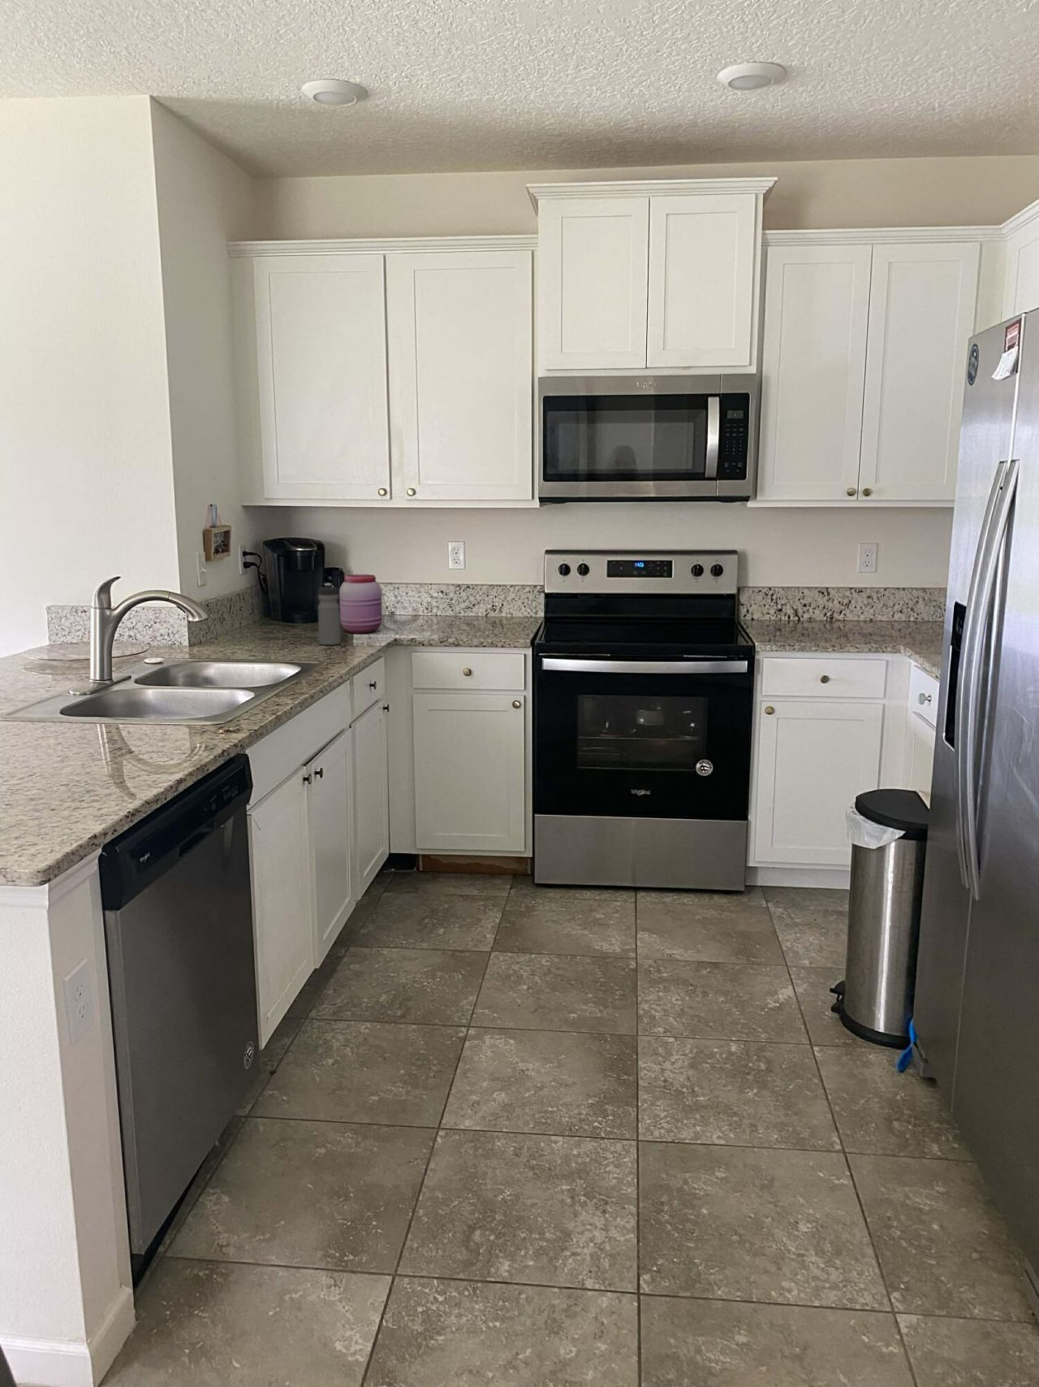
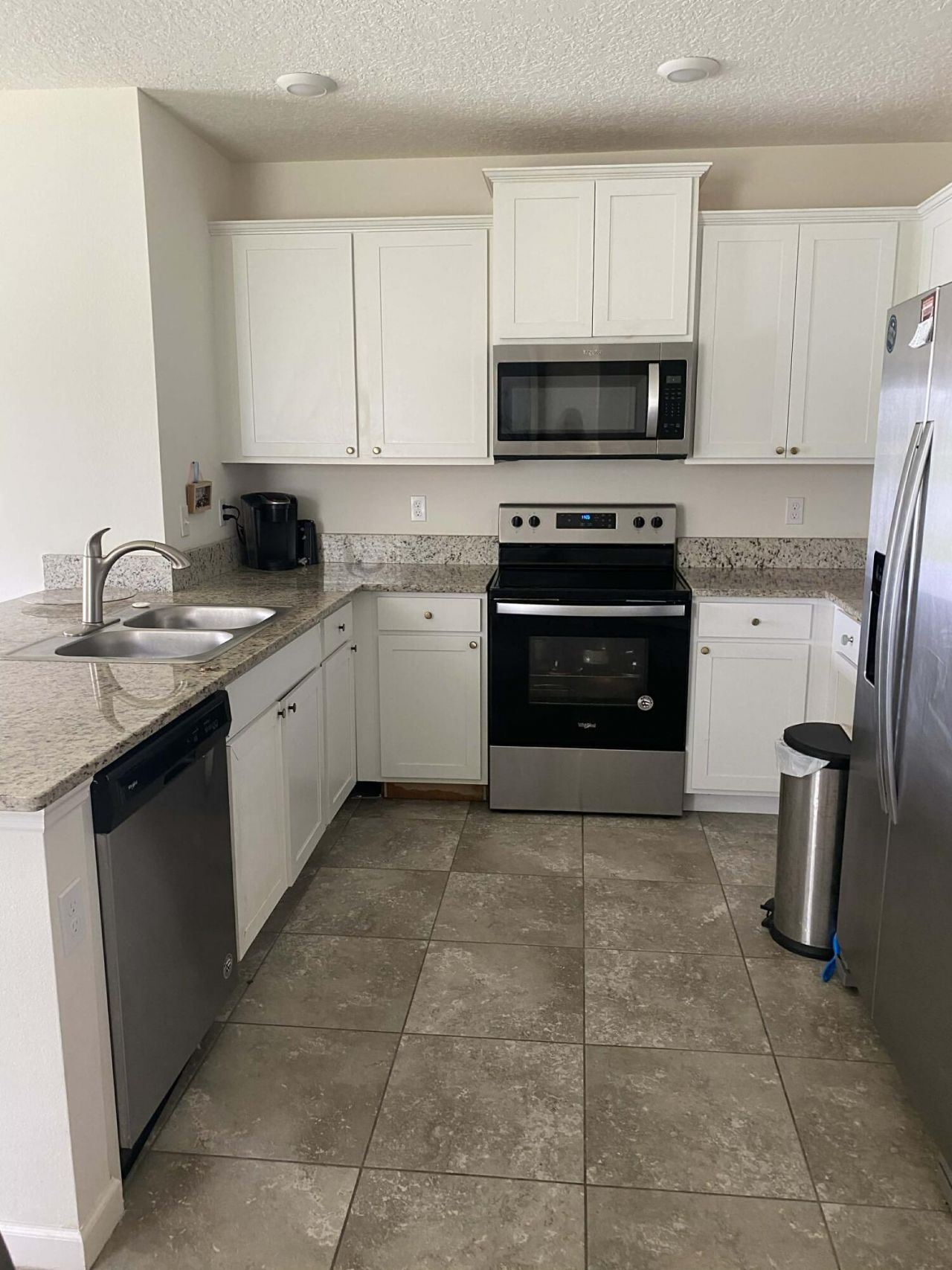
- jar [338,573,383,633]
- water bottle [318,582,342,645]
